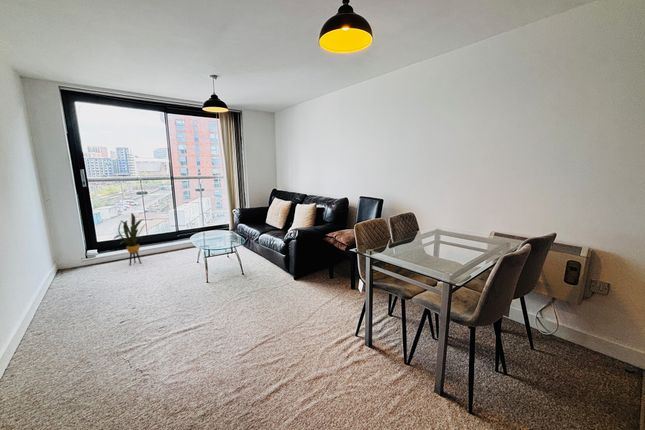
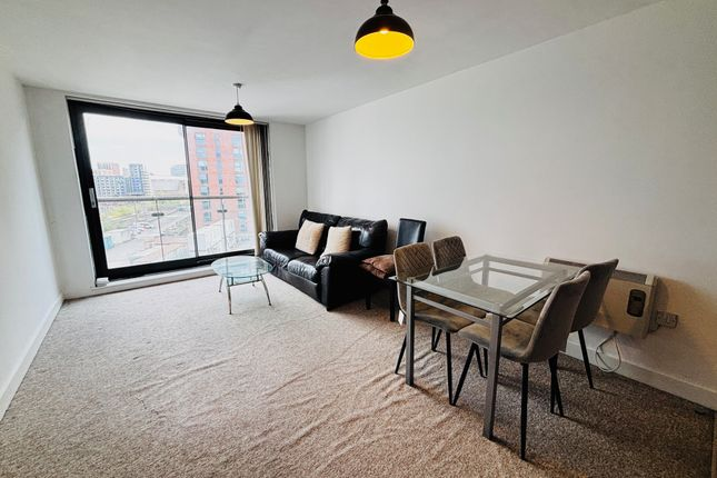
- house plant [113,212,145,266]
